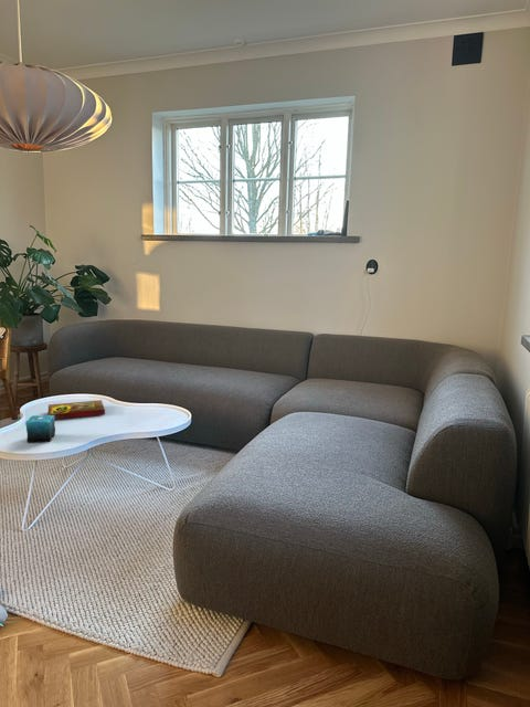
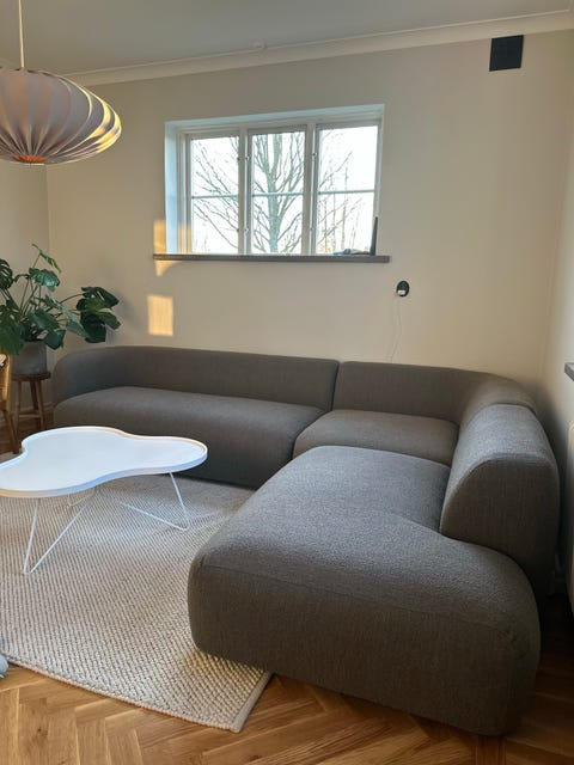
- book [46,399,106,421]
- candle [24,414,56,444]
